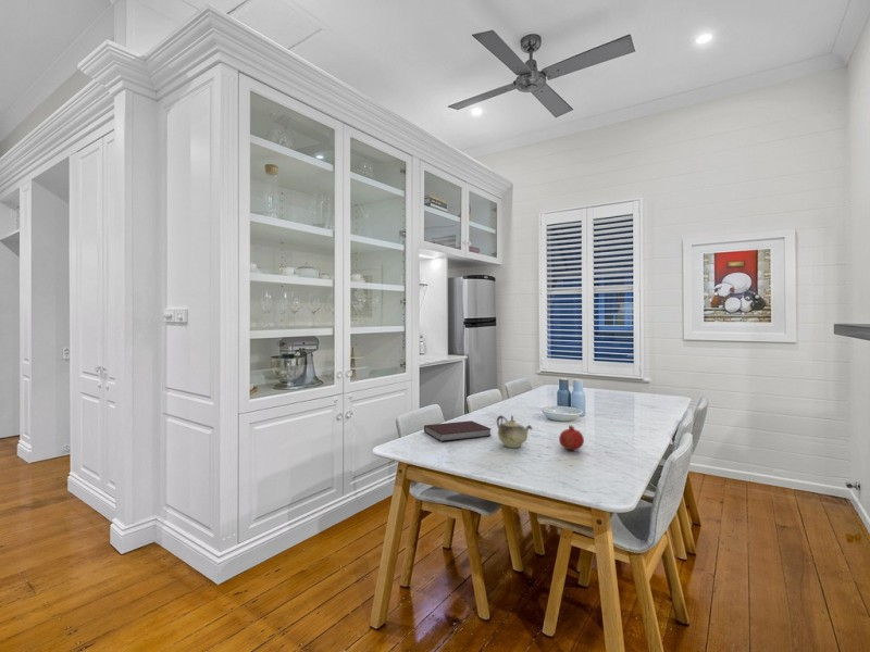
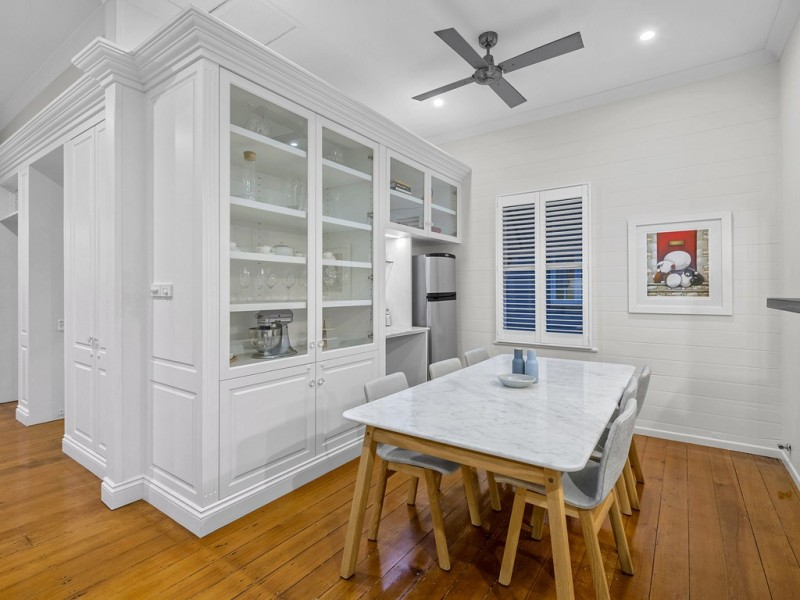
- fruit [558,424,585,451]
- notebook [423,419,493,442]
- teapot [496,414,534,449]
